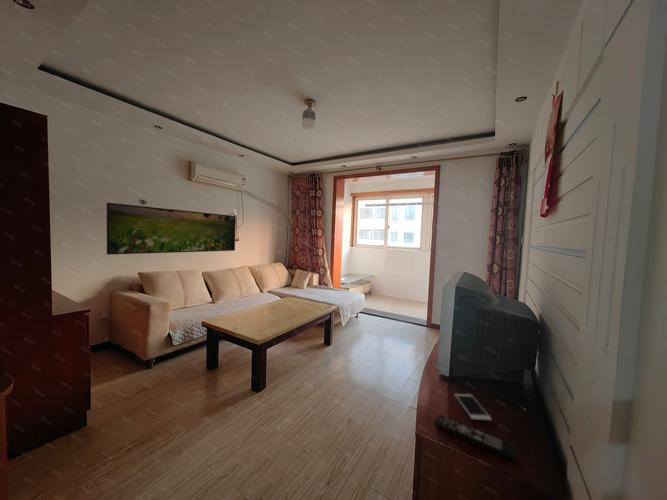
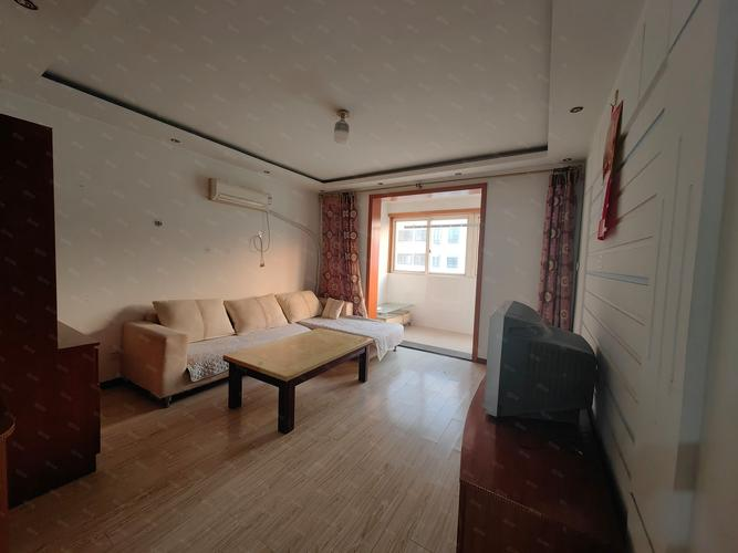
- cell phone [453,393,493,422]
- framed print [106,202,237,256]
- remote control [434,414,518,463]
